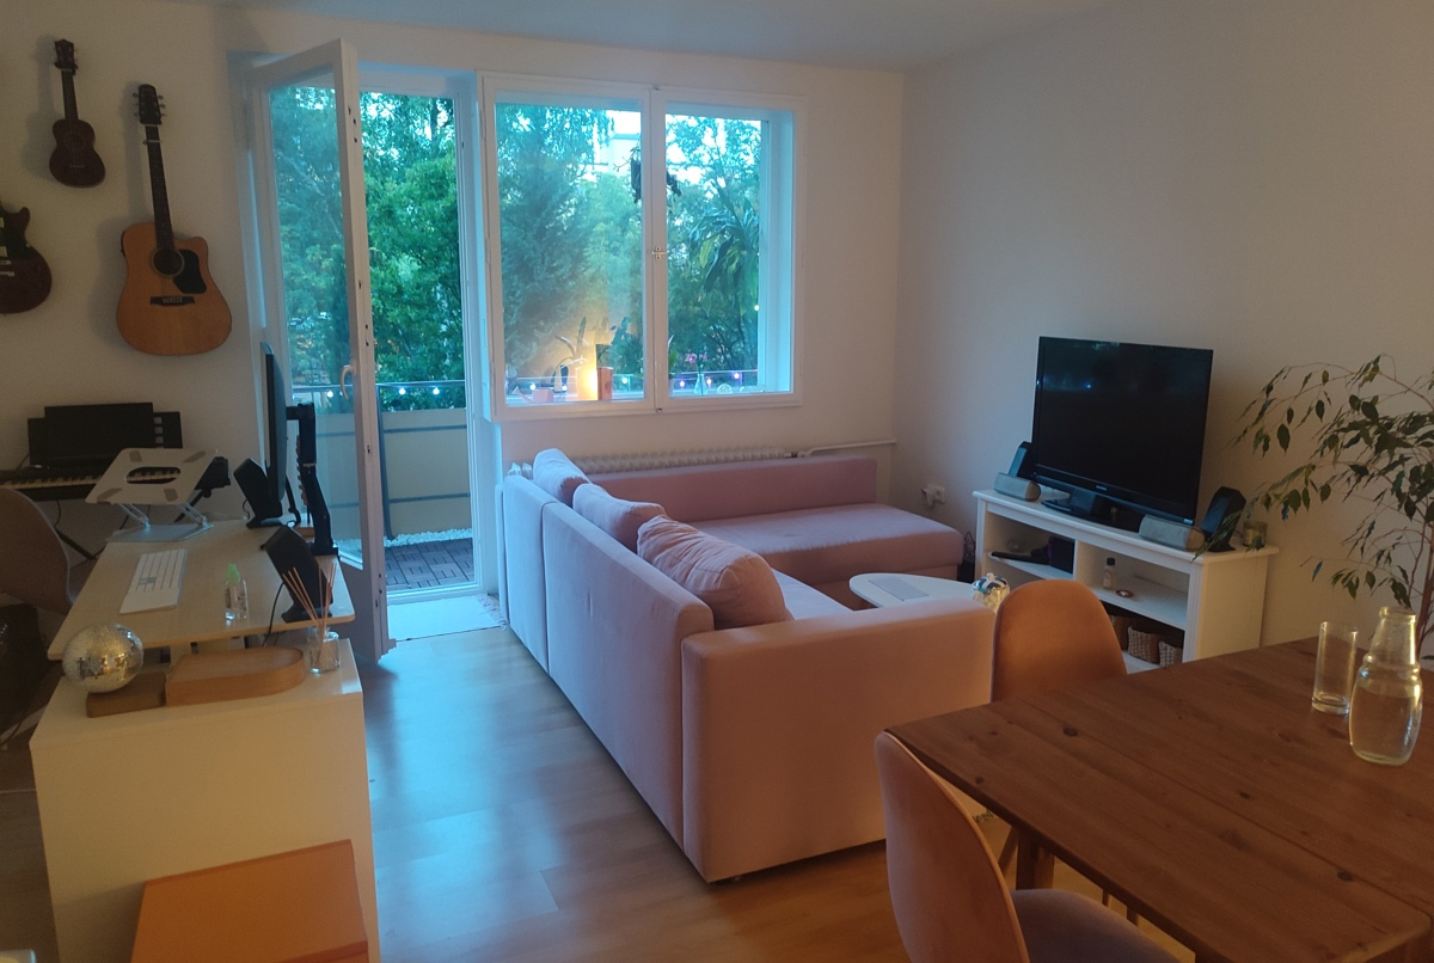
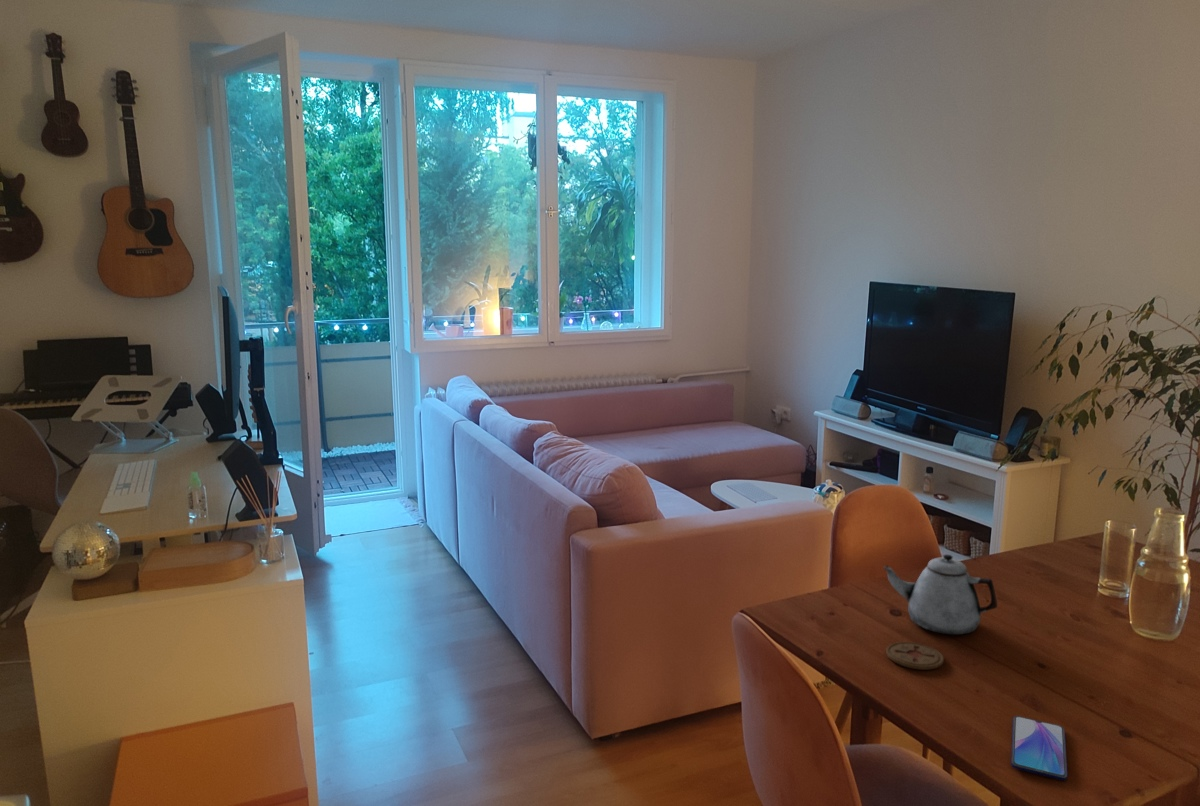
+ coaster [885,641,945,671]
+ smartphone [1010,715,1068,781]
+ teapot [882,553,998,636]
